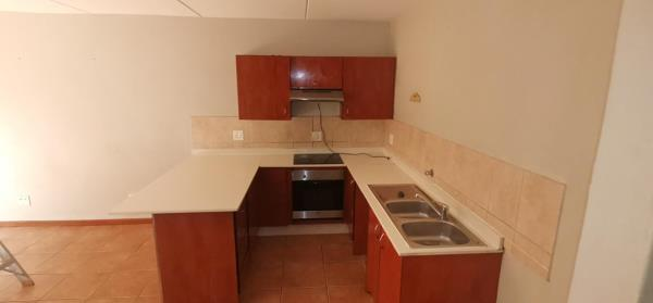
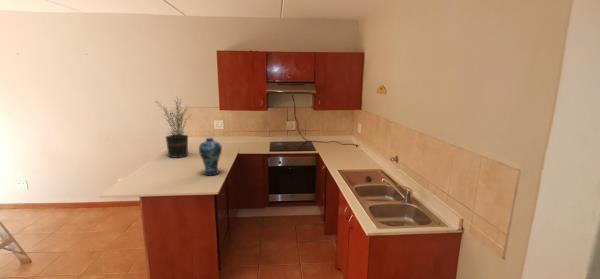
+ potted plant [154,96,191,159]
+ vase [198,137,223,177]
